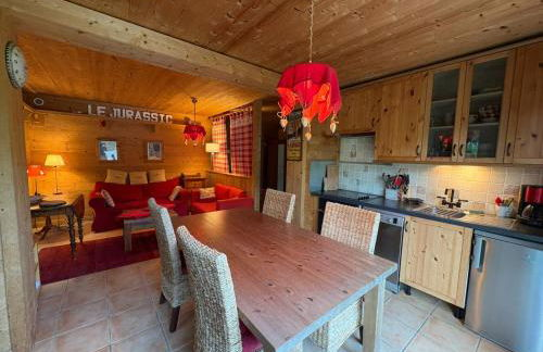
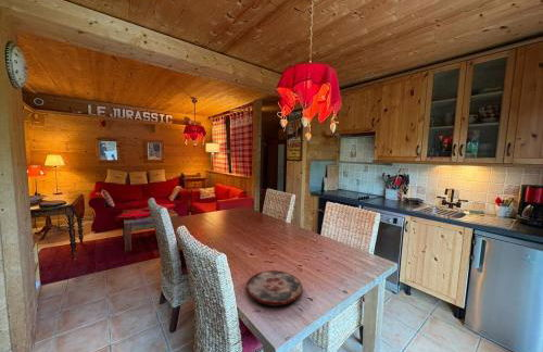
+ plate [245,269,303,306]
